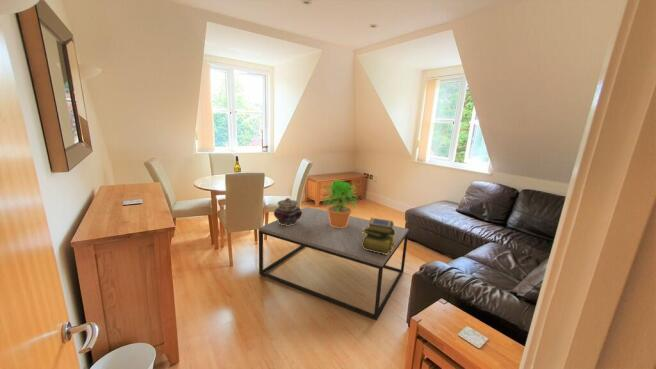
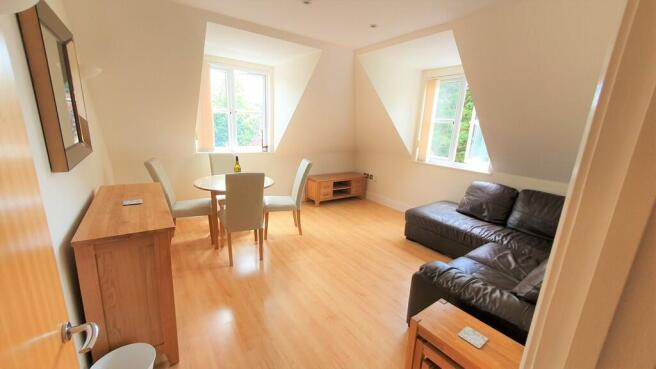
- decorative container [273,197,302,226]
- coffee table [258,206,410,321]
- potted plant [322,179,359,228]
- stack of books [362,217,396,255]
